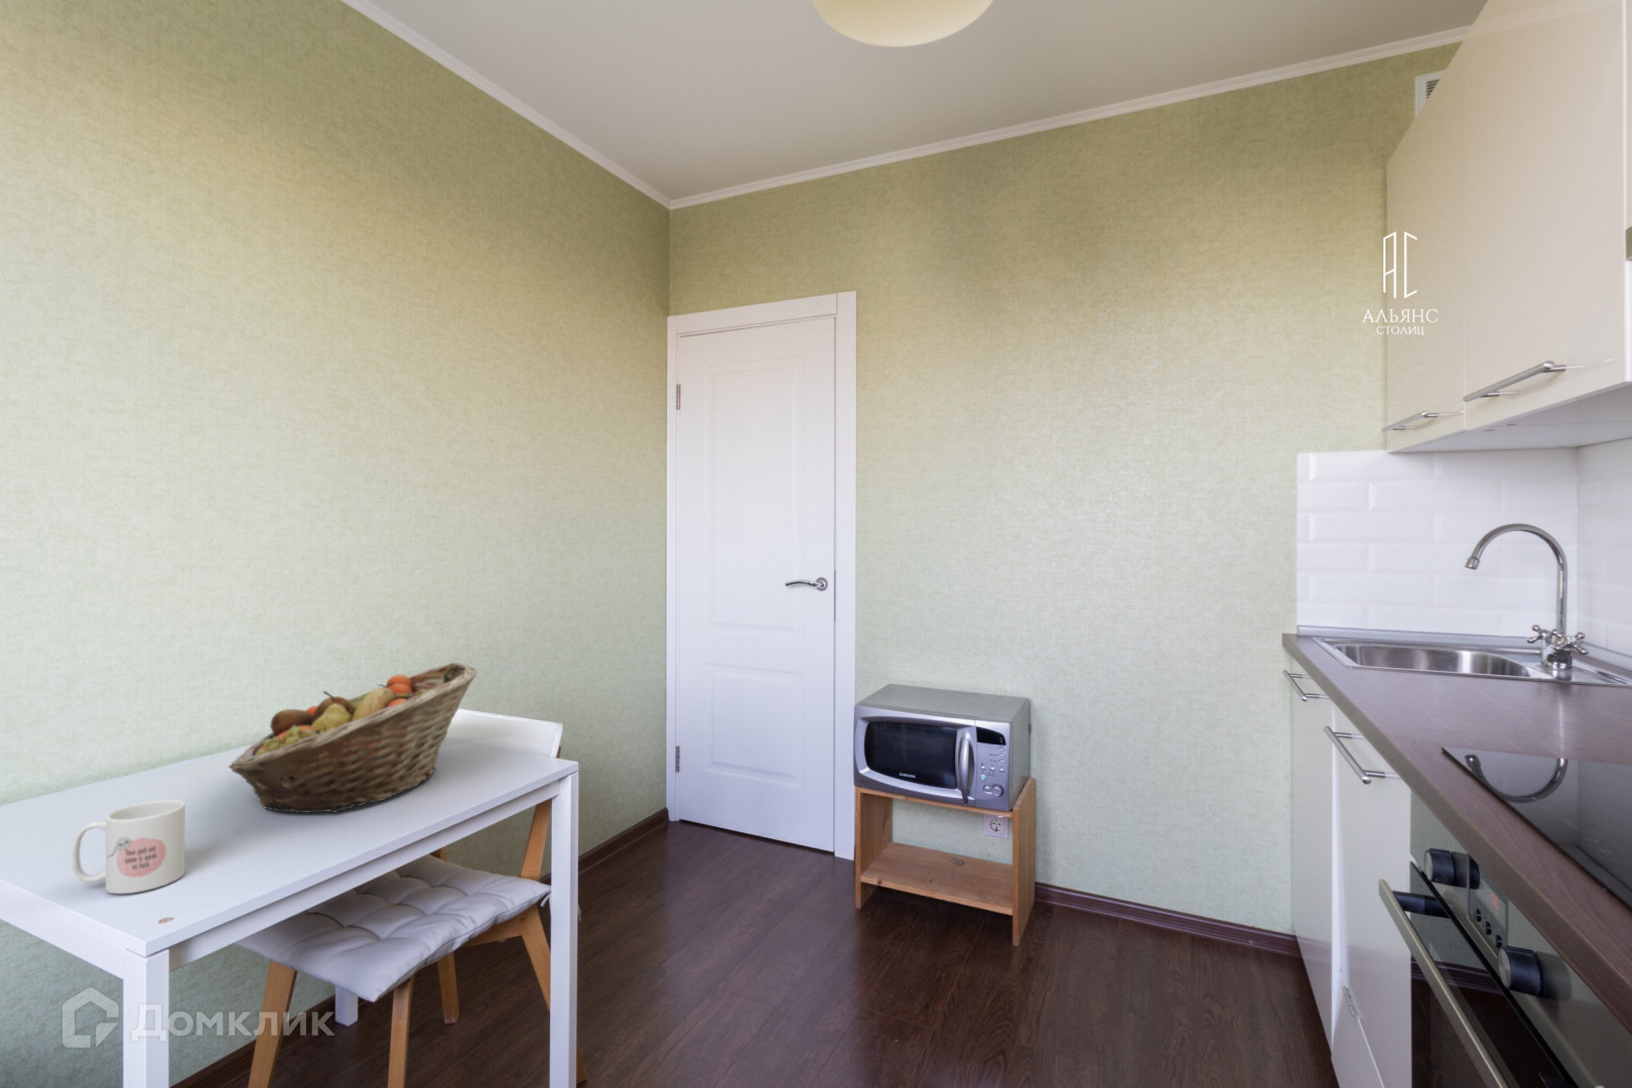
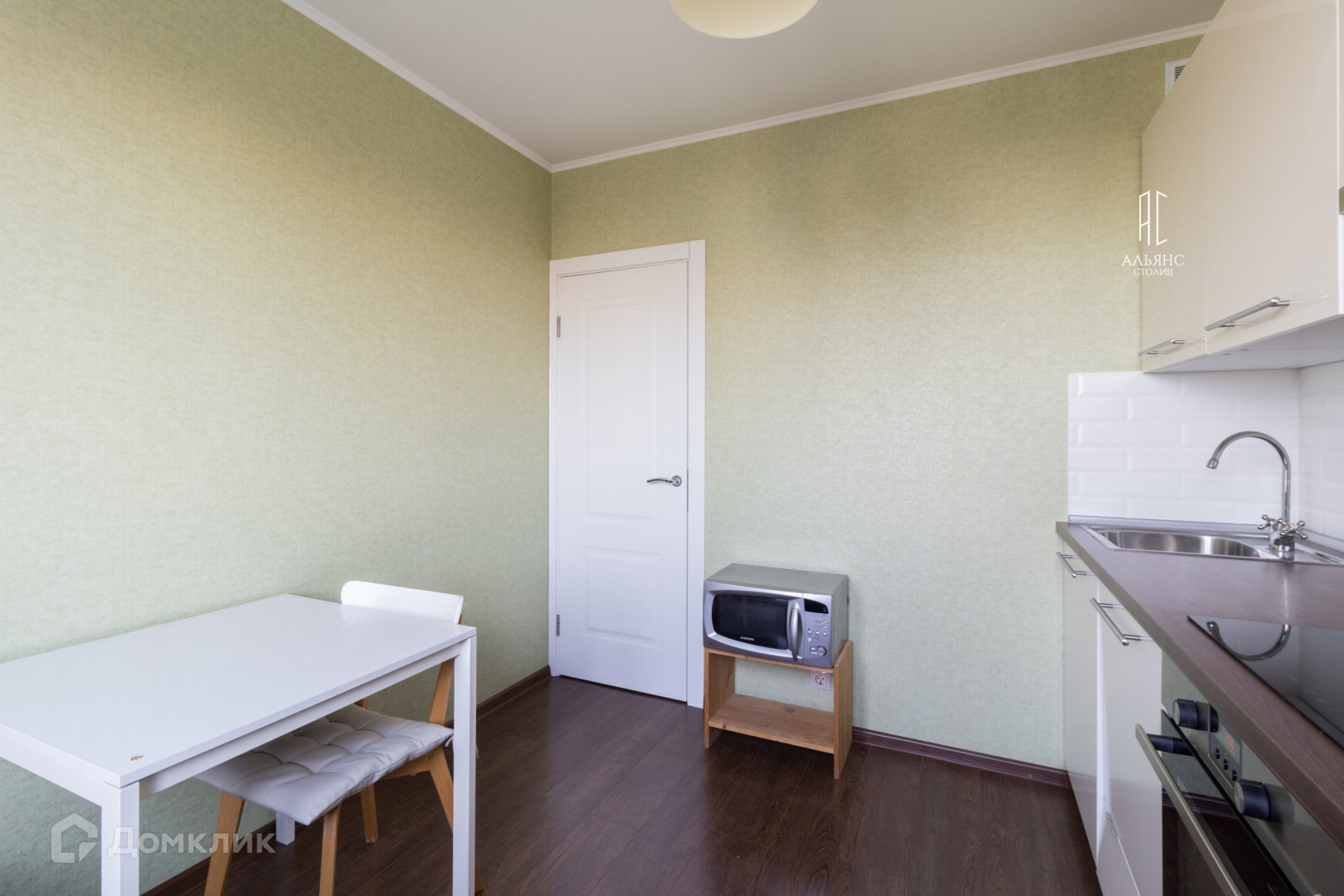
- fruit basket [227,662,477,814]
- mug [70,799,186,895]
